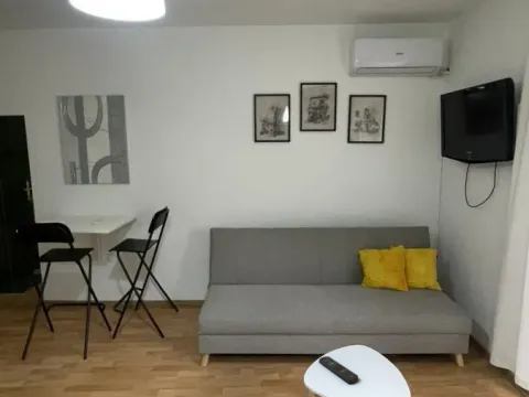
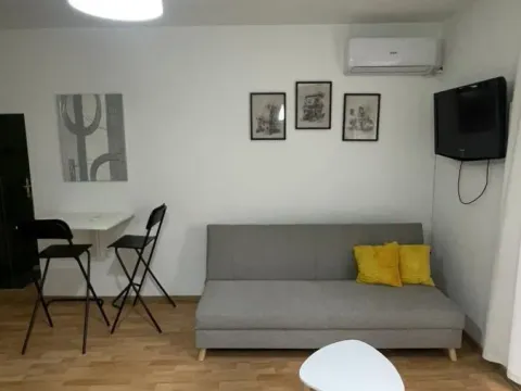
- remote control [317,355,359,384]
